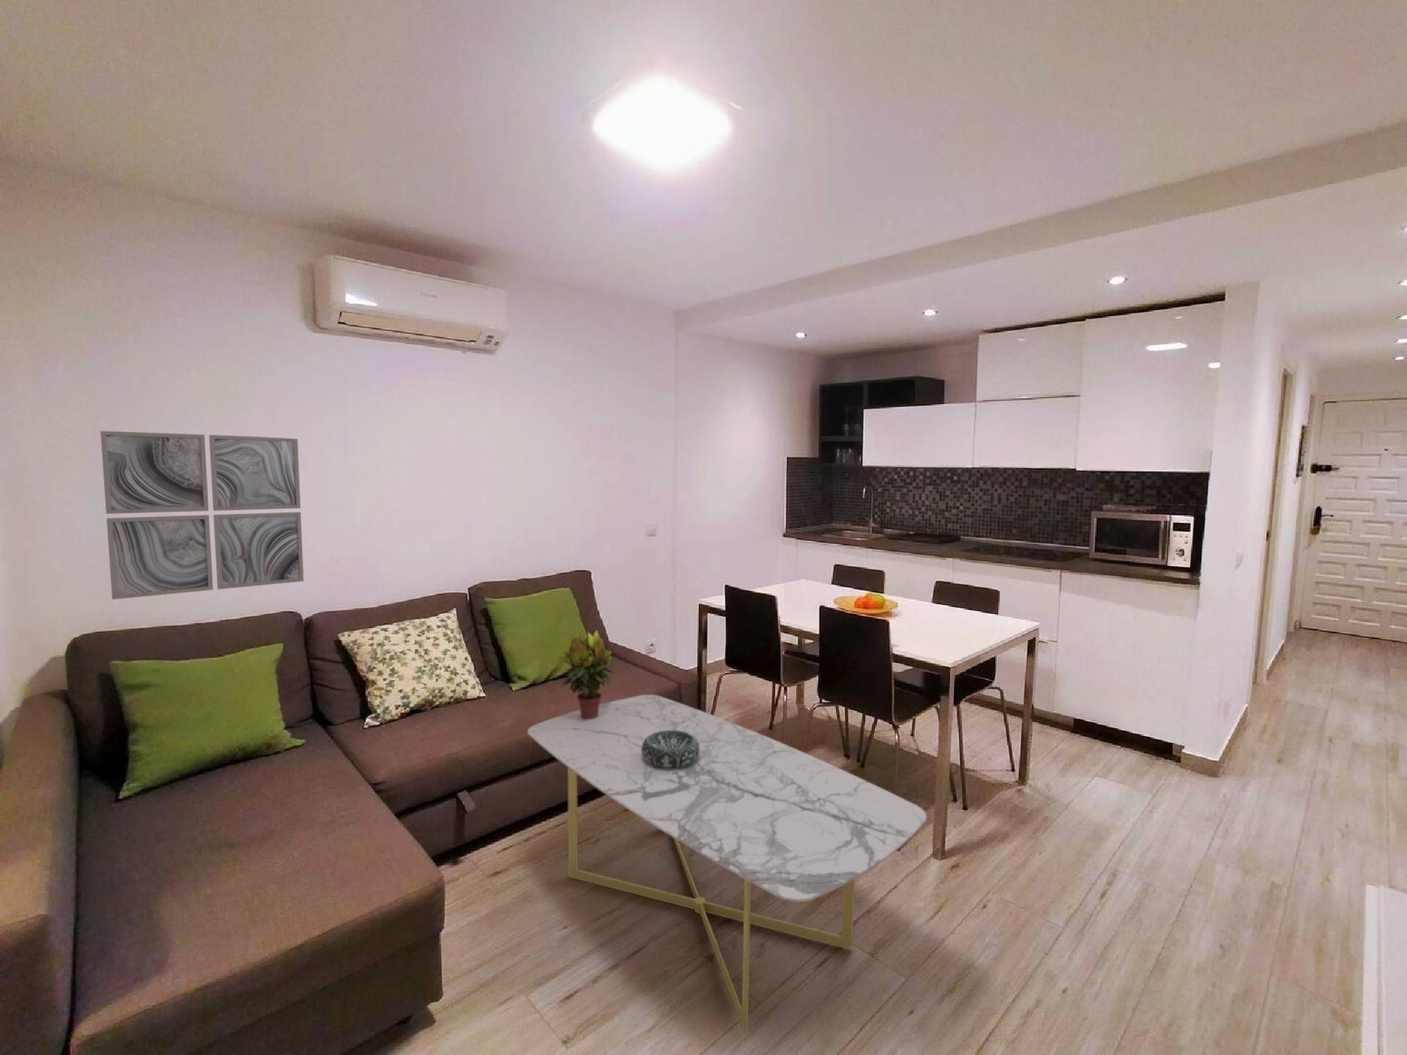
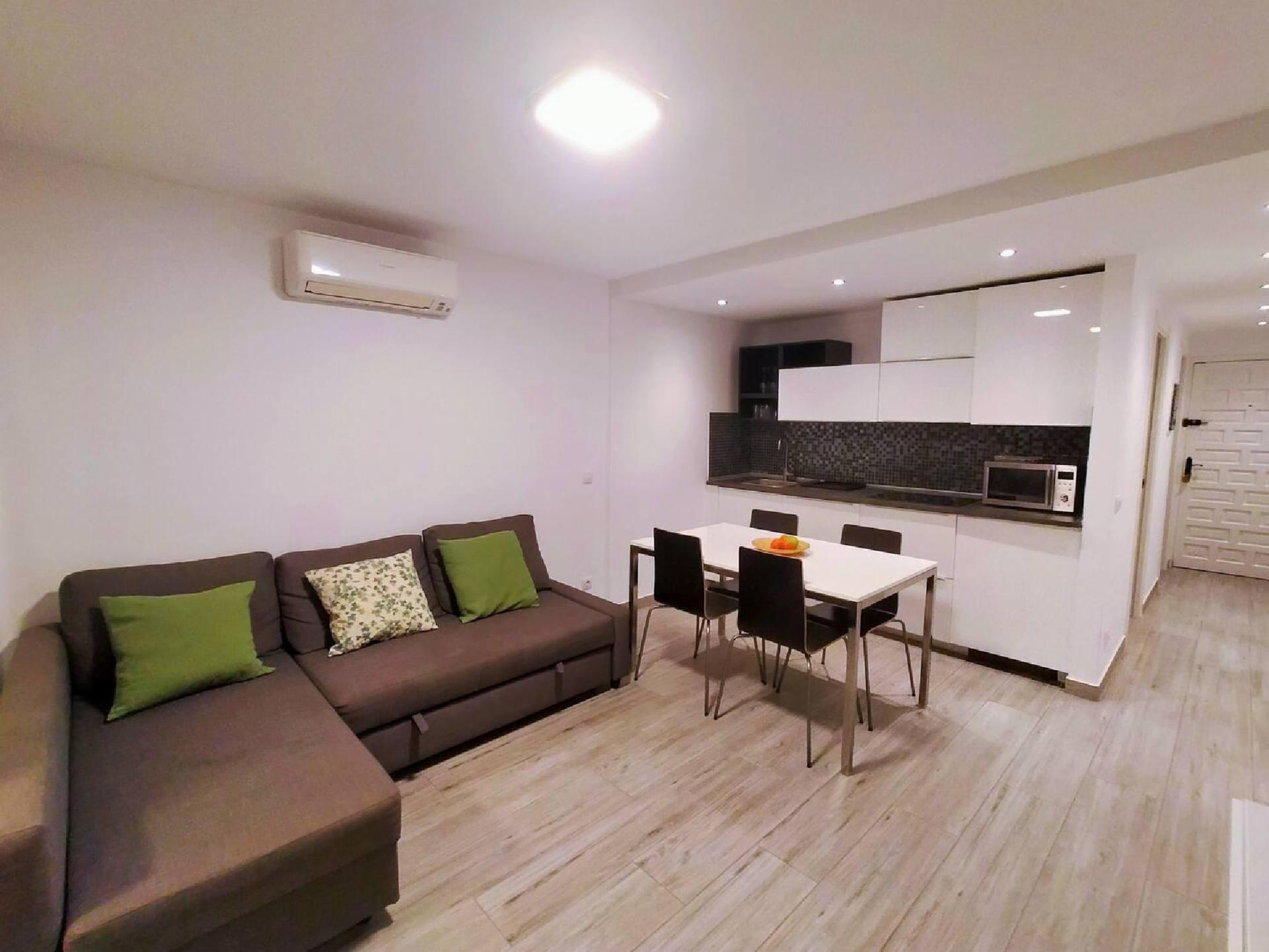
- potted plant [558,629,615,719]
- wall art [100,430,305,601]
- coffee table [527,694,927,1036]
- decorative bowl [642,730,700,767]
